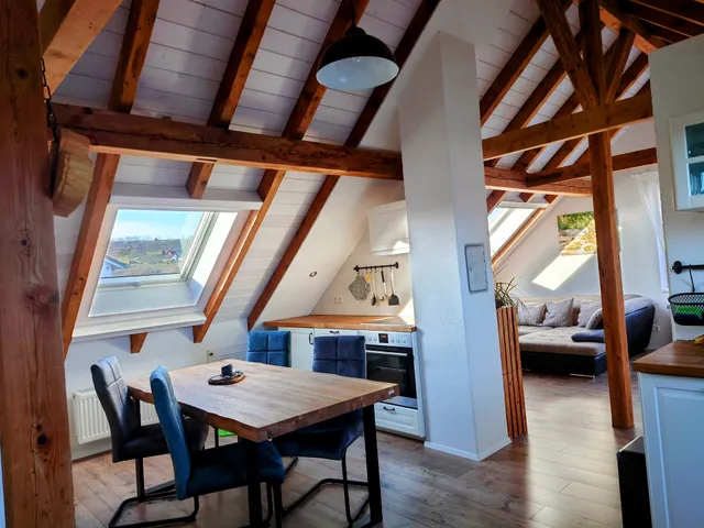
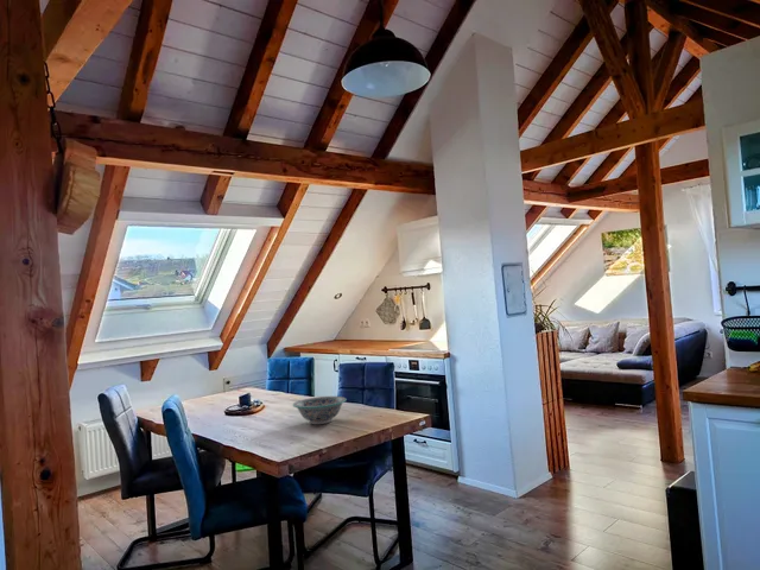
+ decorative bowl [292,395,348,425]
